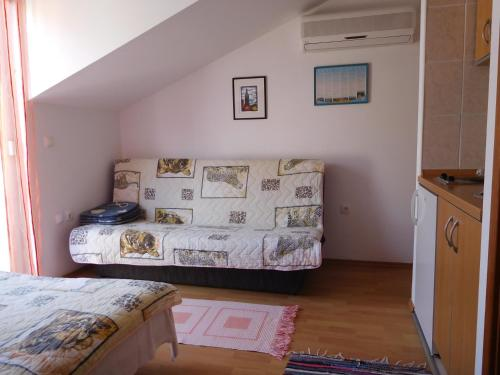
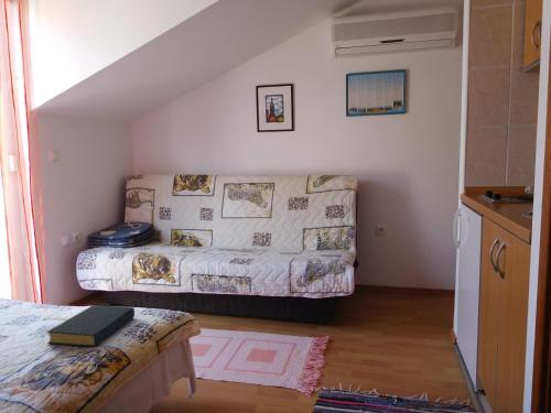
+ hardback book [45,304,136,348]
